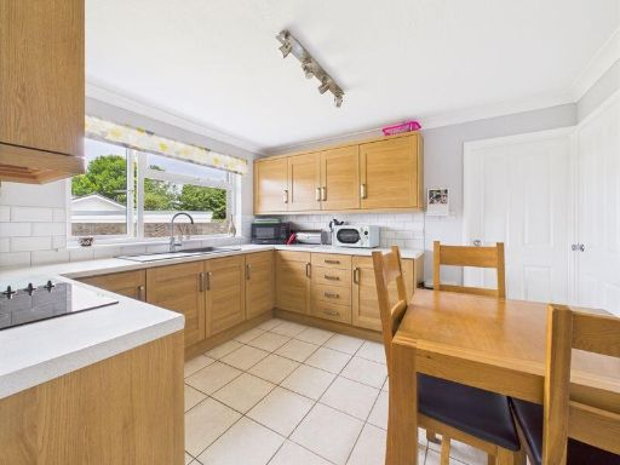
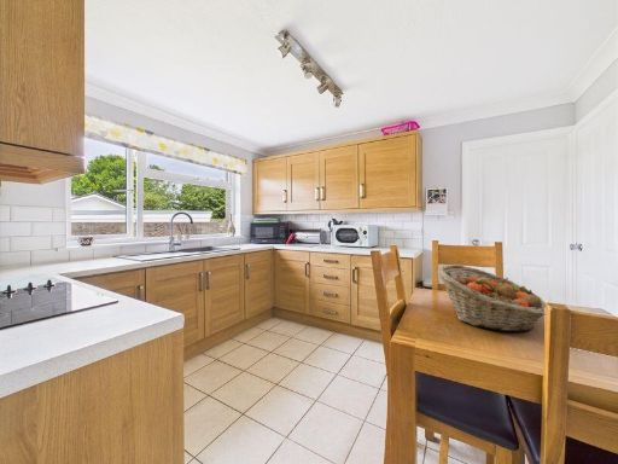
+ fruit basket [437,263,547,332]
